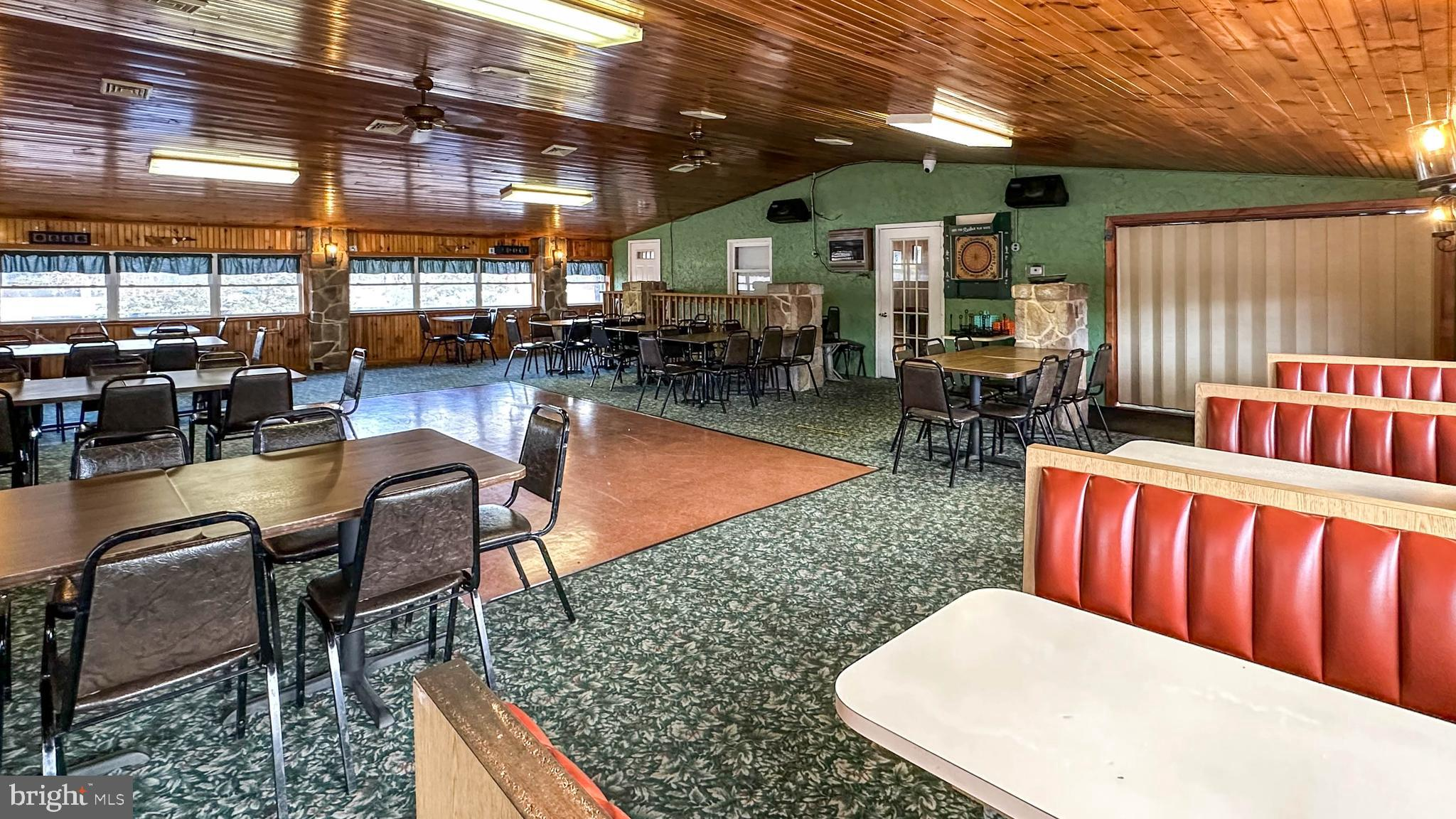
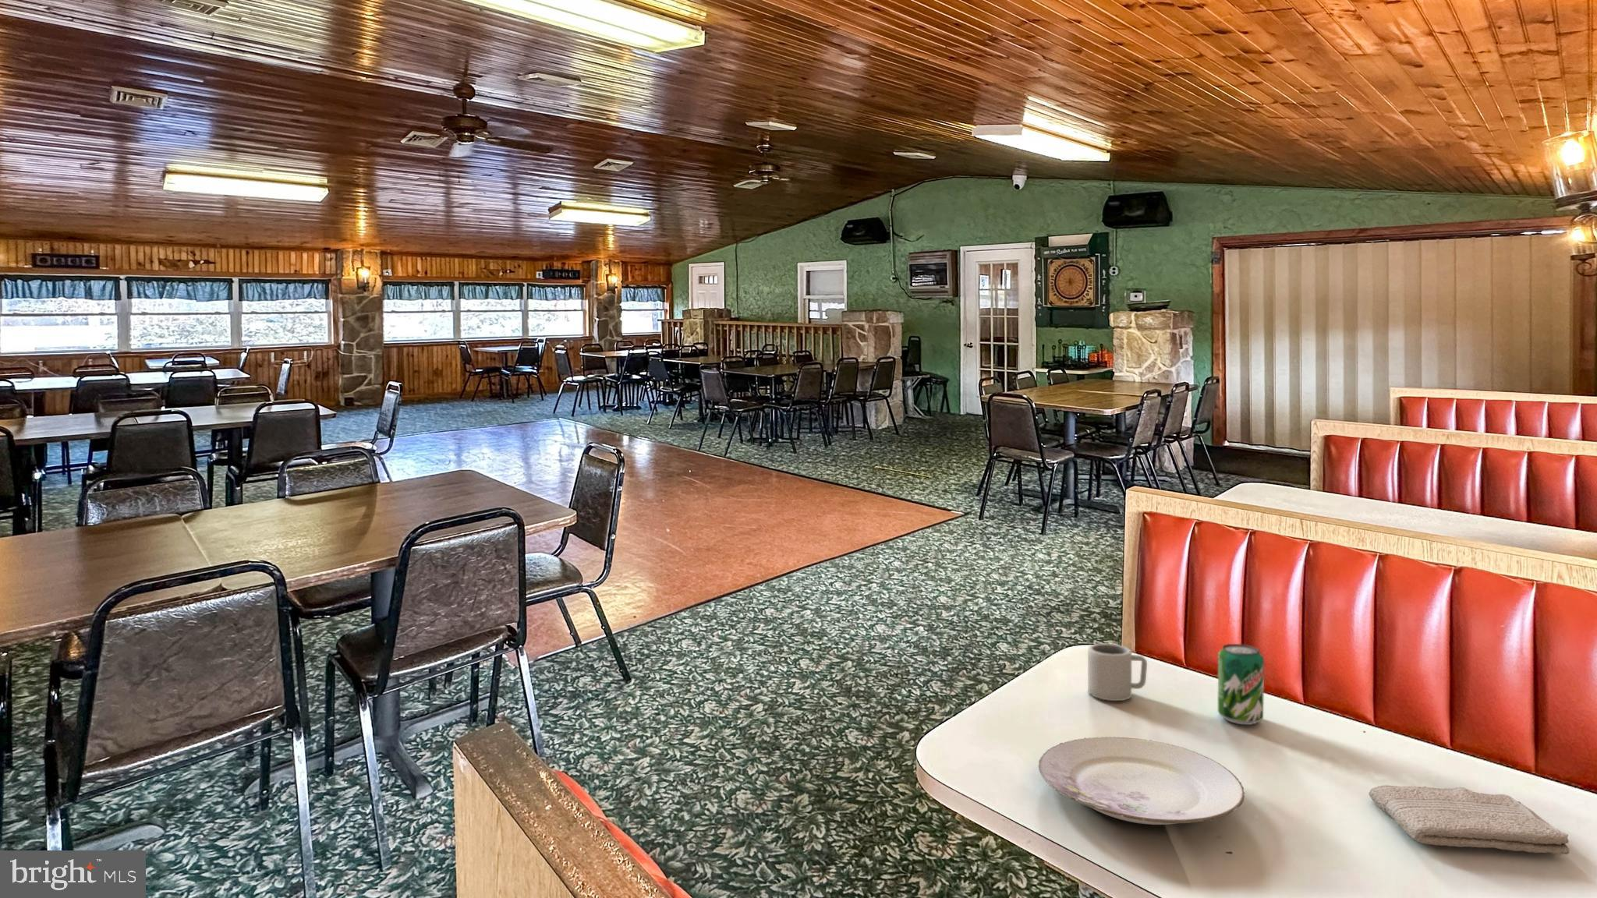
+ plate [1038,736,1245,826]
+ washcloth [1369,784,1571,856]
+ beverage can [1217,644,1265,726]
+ cup [1087,644,1148,702]
